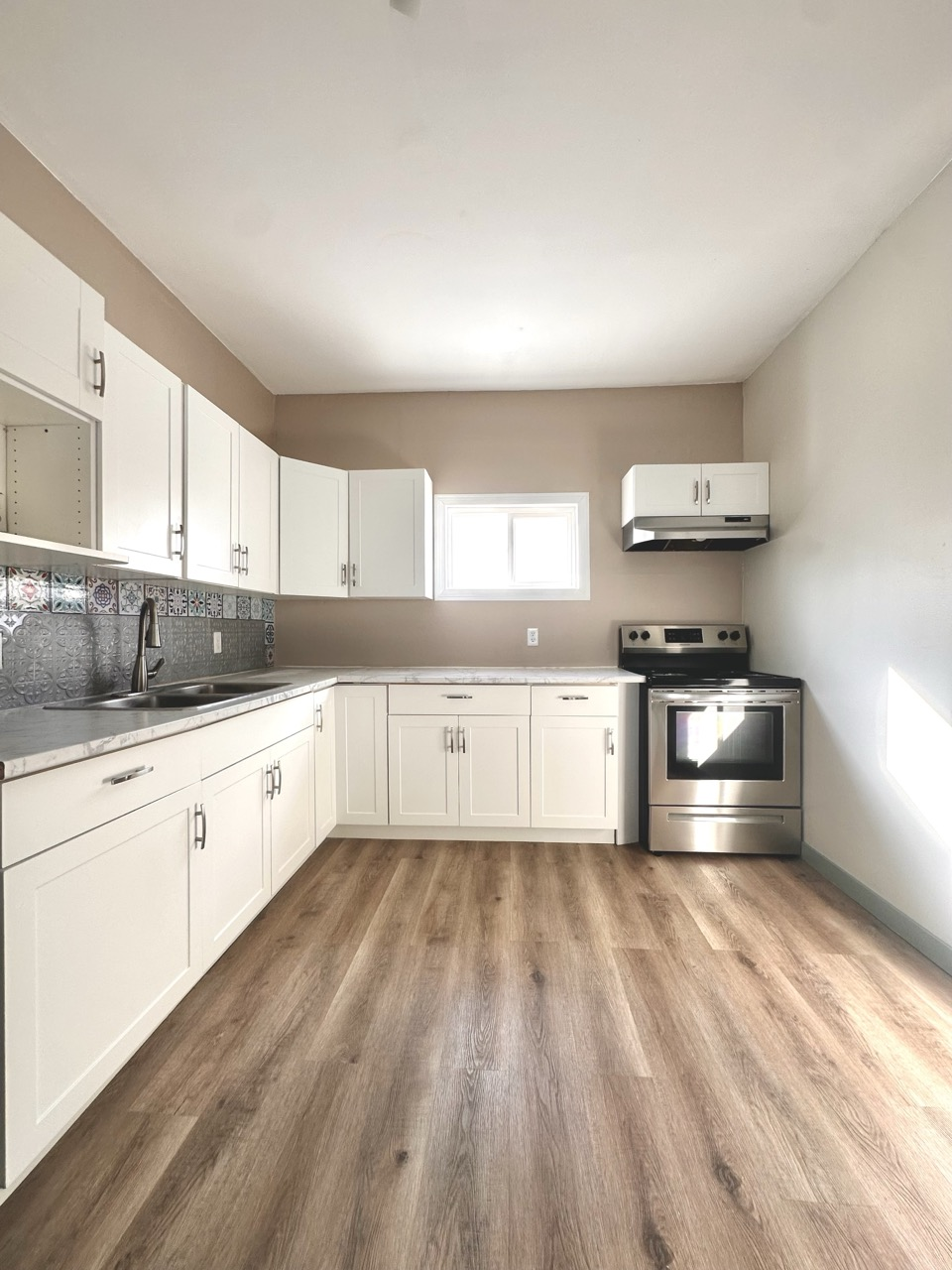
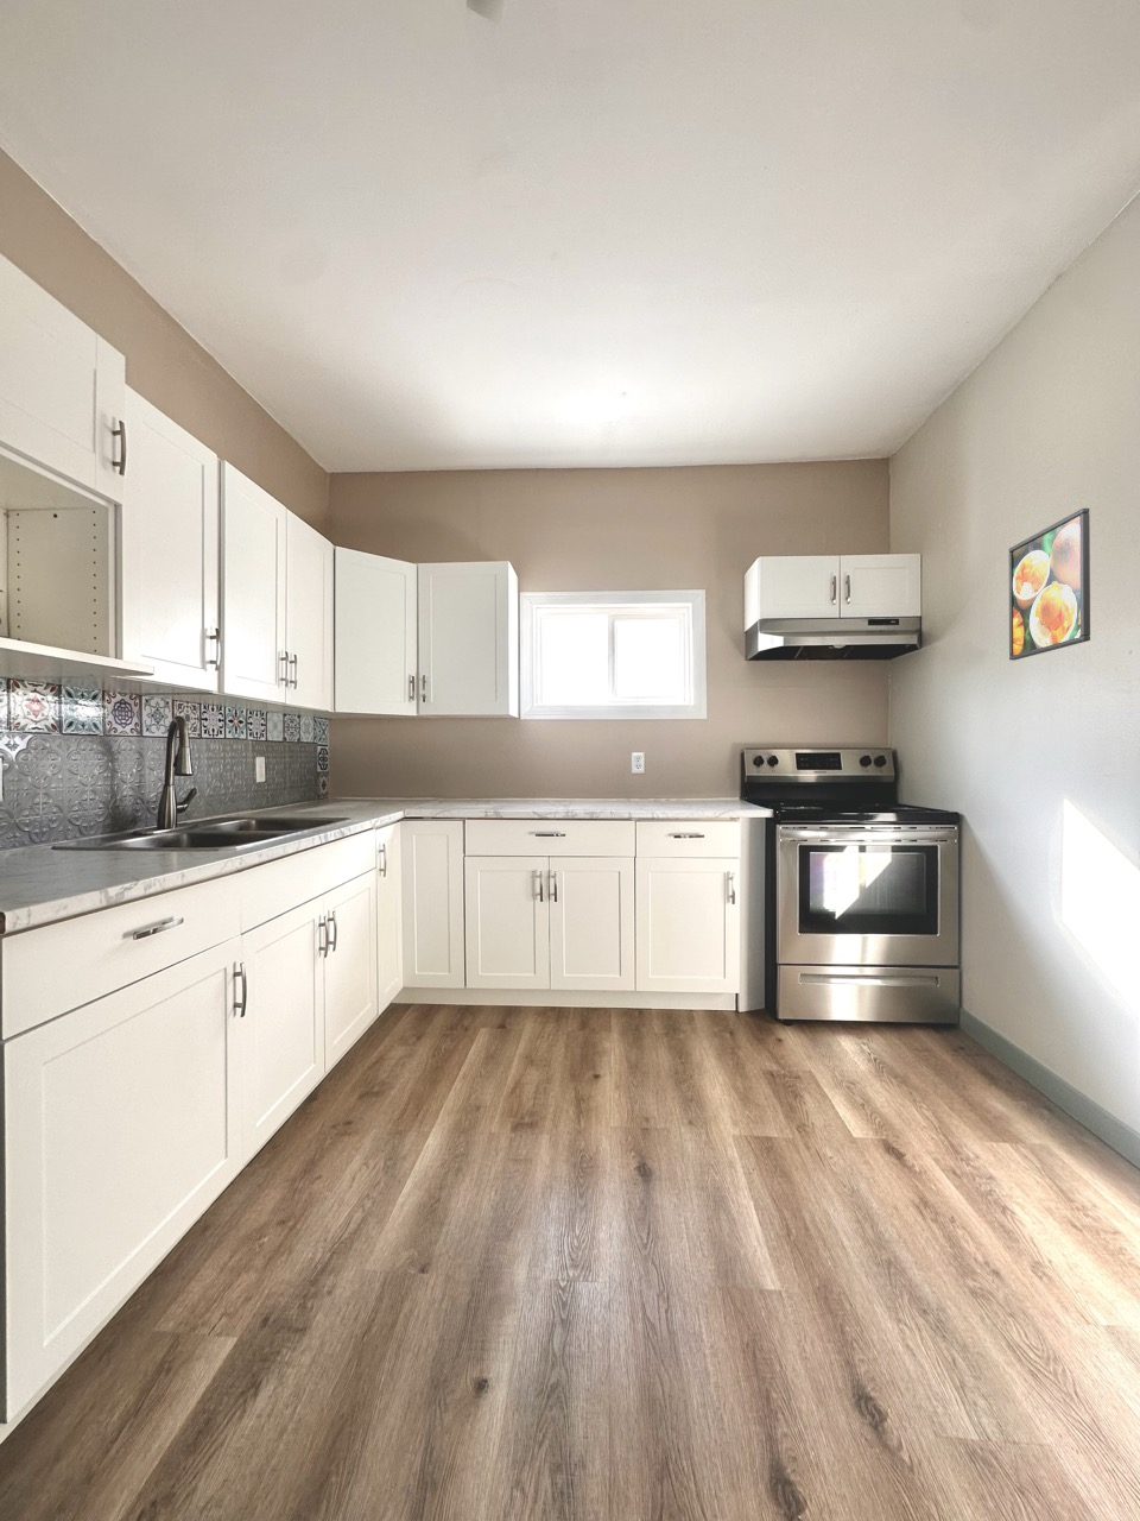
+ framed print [1008,508,1091,662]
